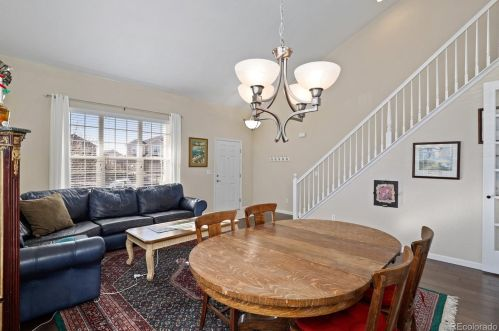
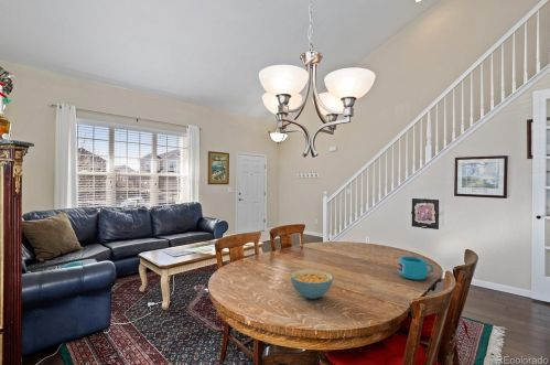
+ cup [397,256,435,281]
+ cereal bowl [290,268,334,300]
